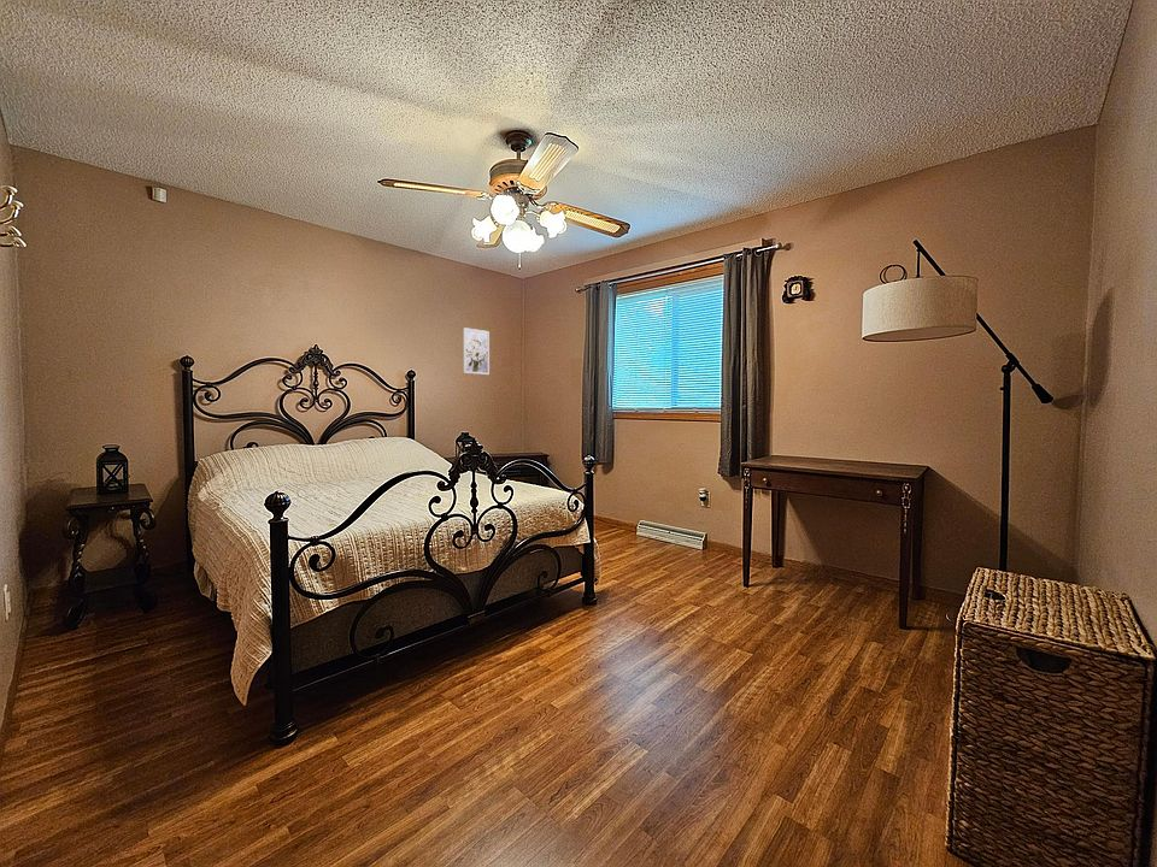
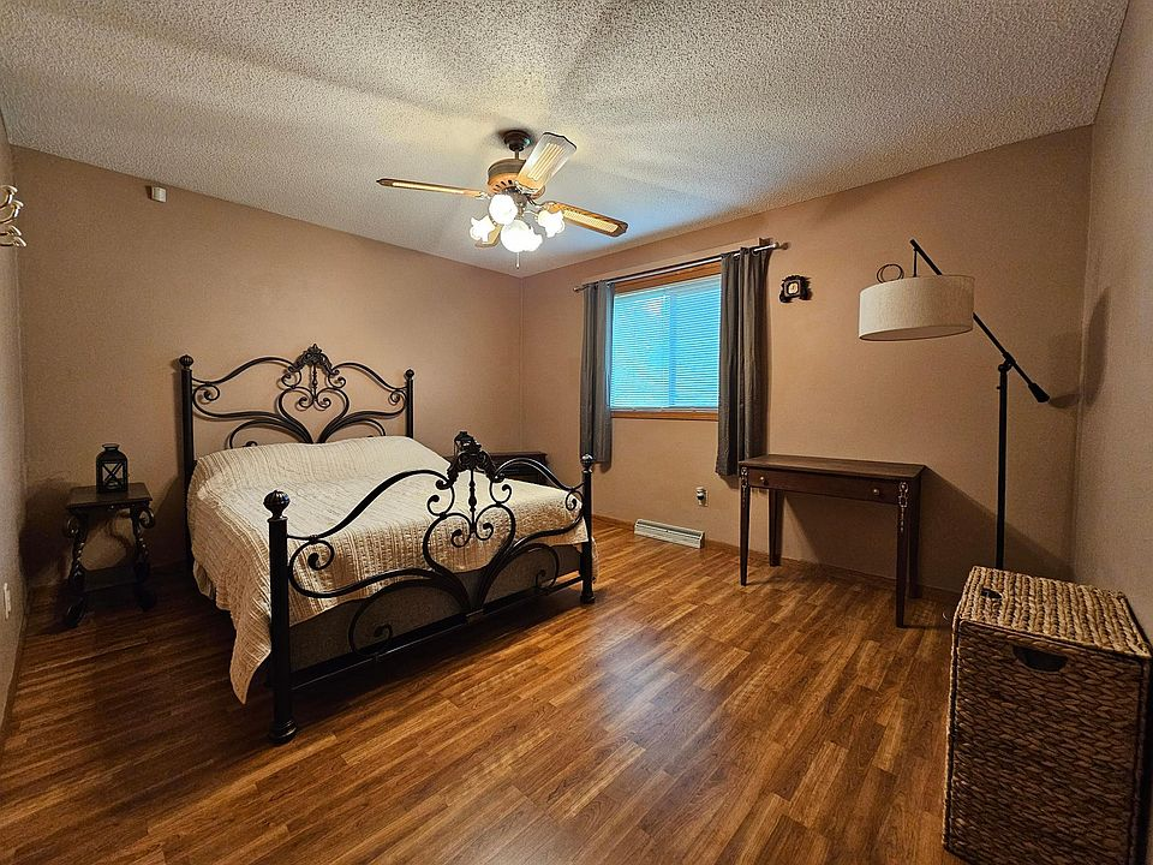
- wall art [462,326,491,376]
